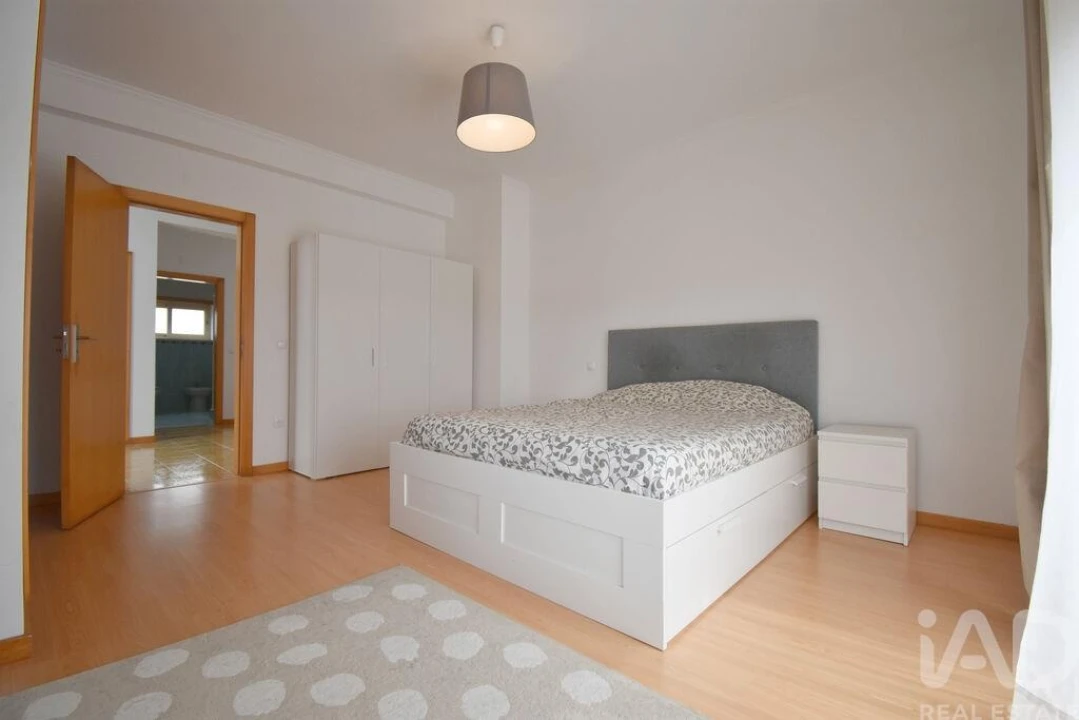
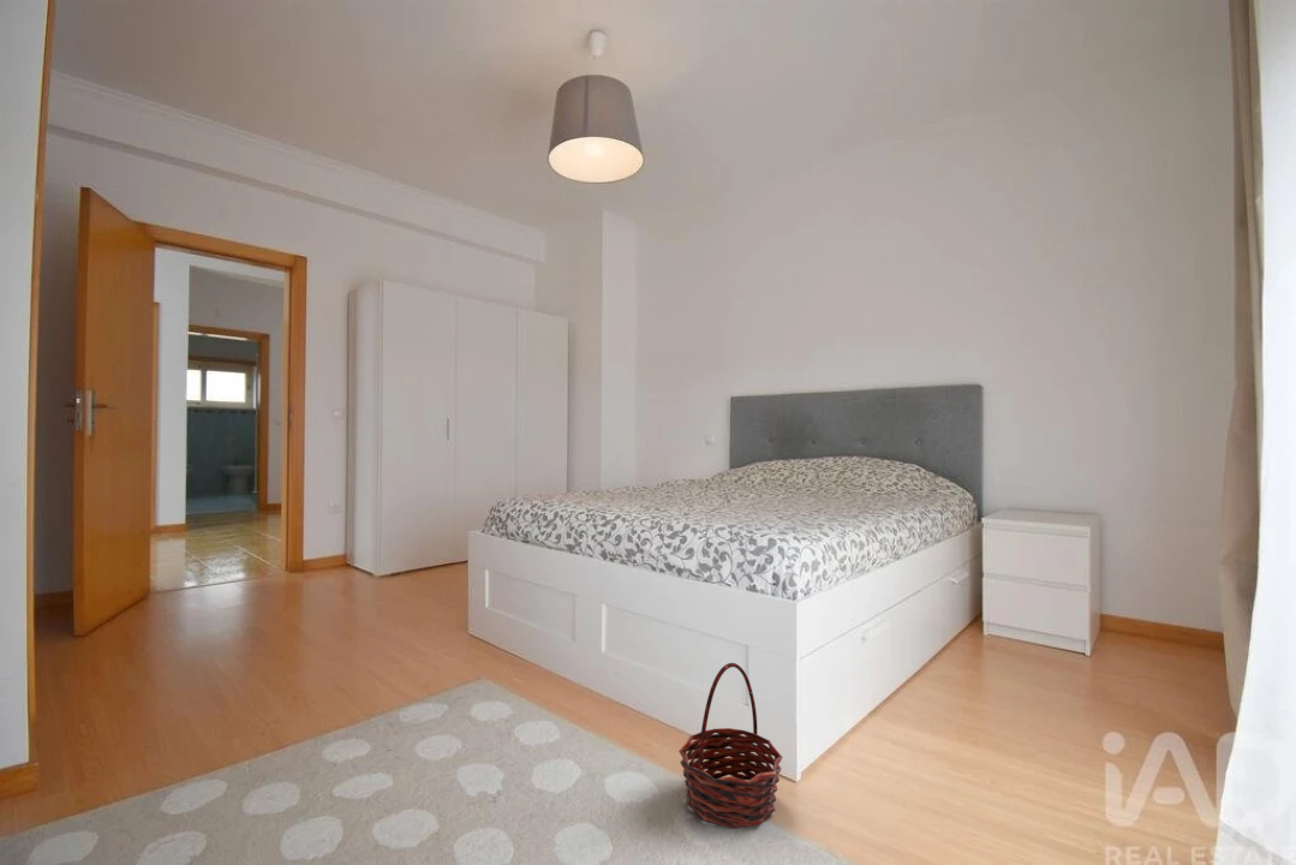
+ basket [677,662,784,830]
